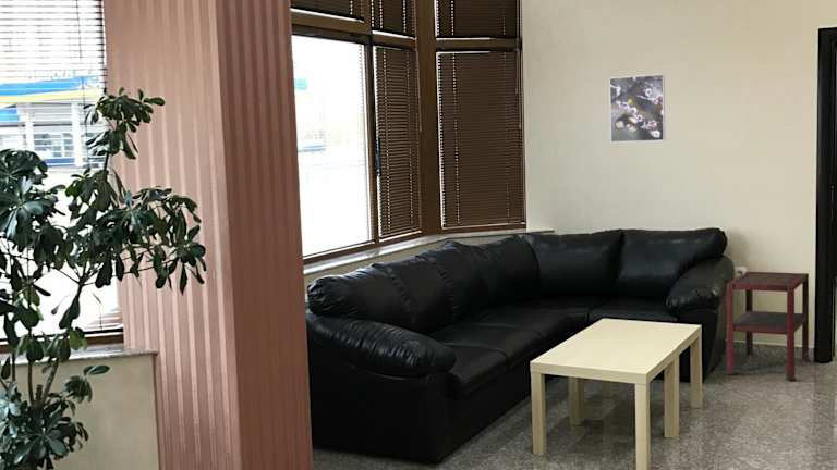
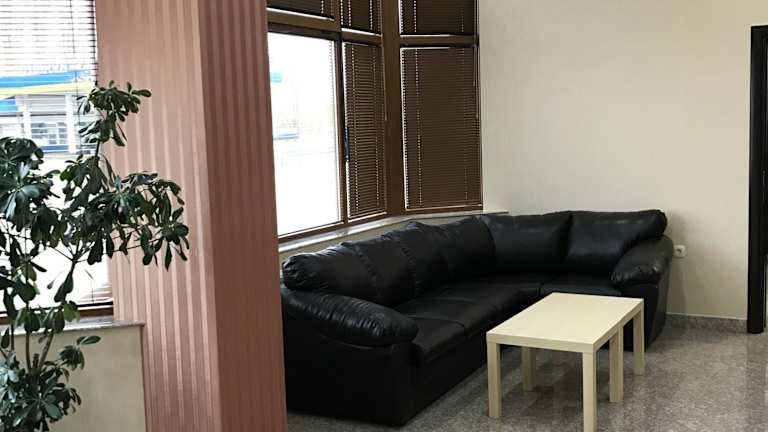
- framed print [608,73,666,144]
- side table [725,271,812,381]
